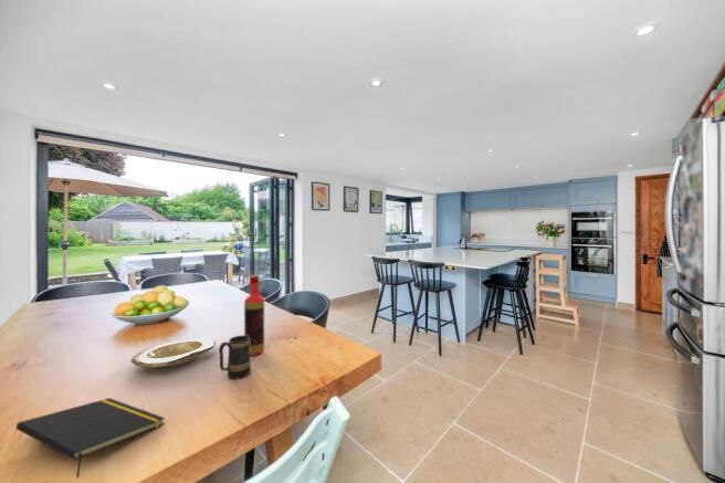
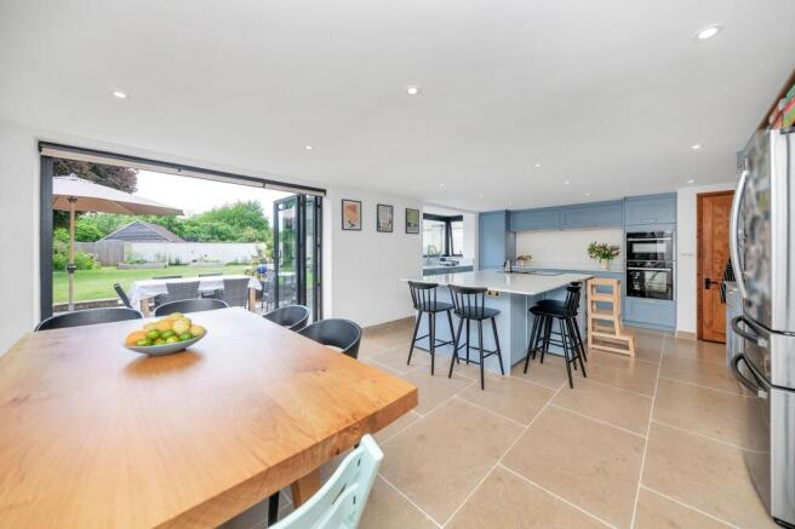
- bottle [243,274,265,357]
- plate [130,337,217,368]
- notepad [15,397,166,480]
- mug [218,335,252,379]
